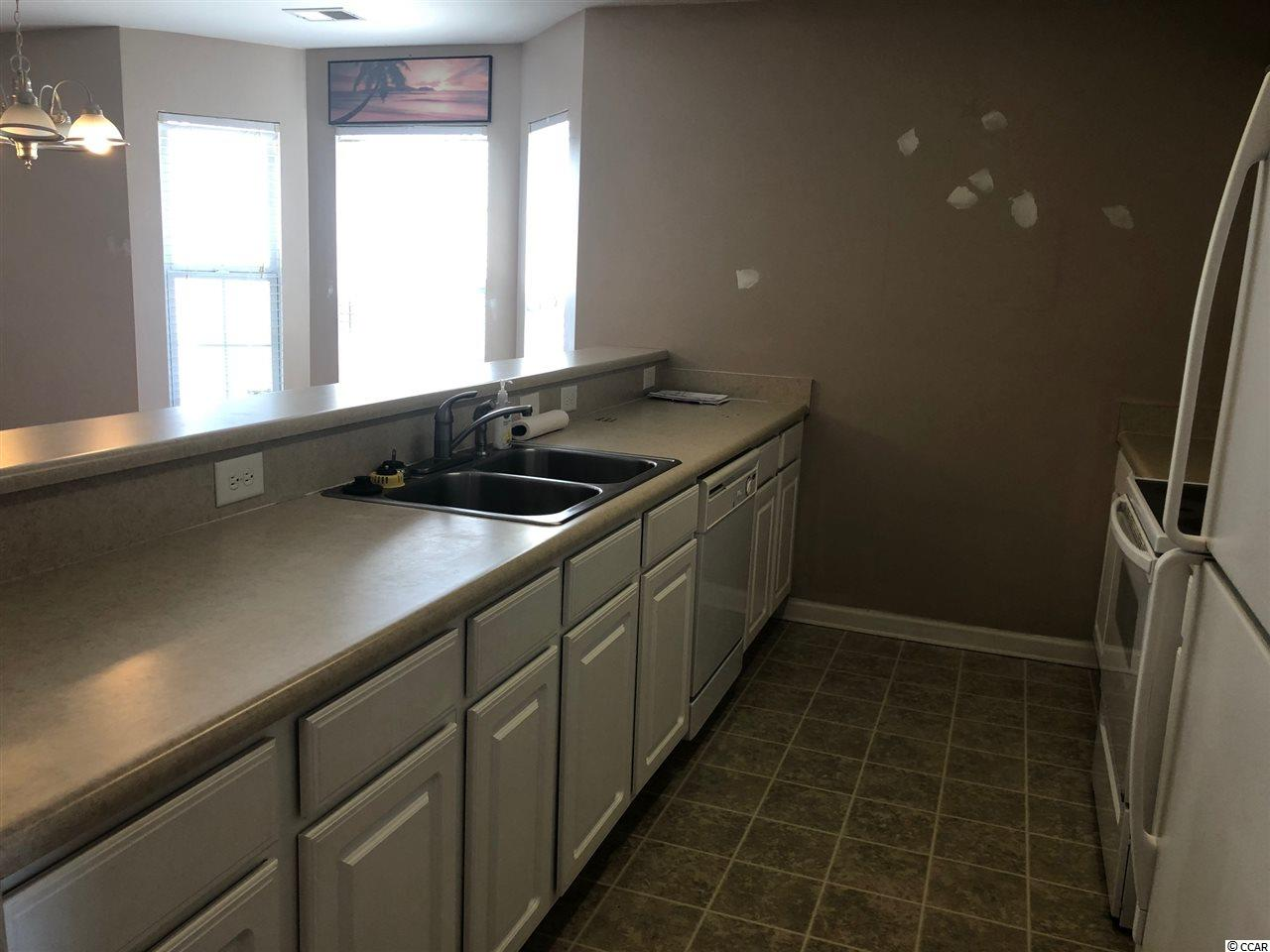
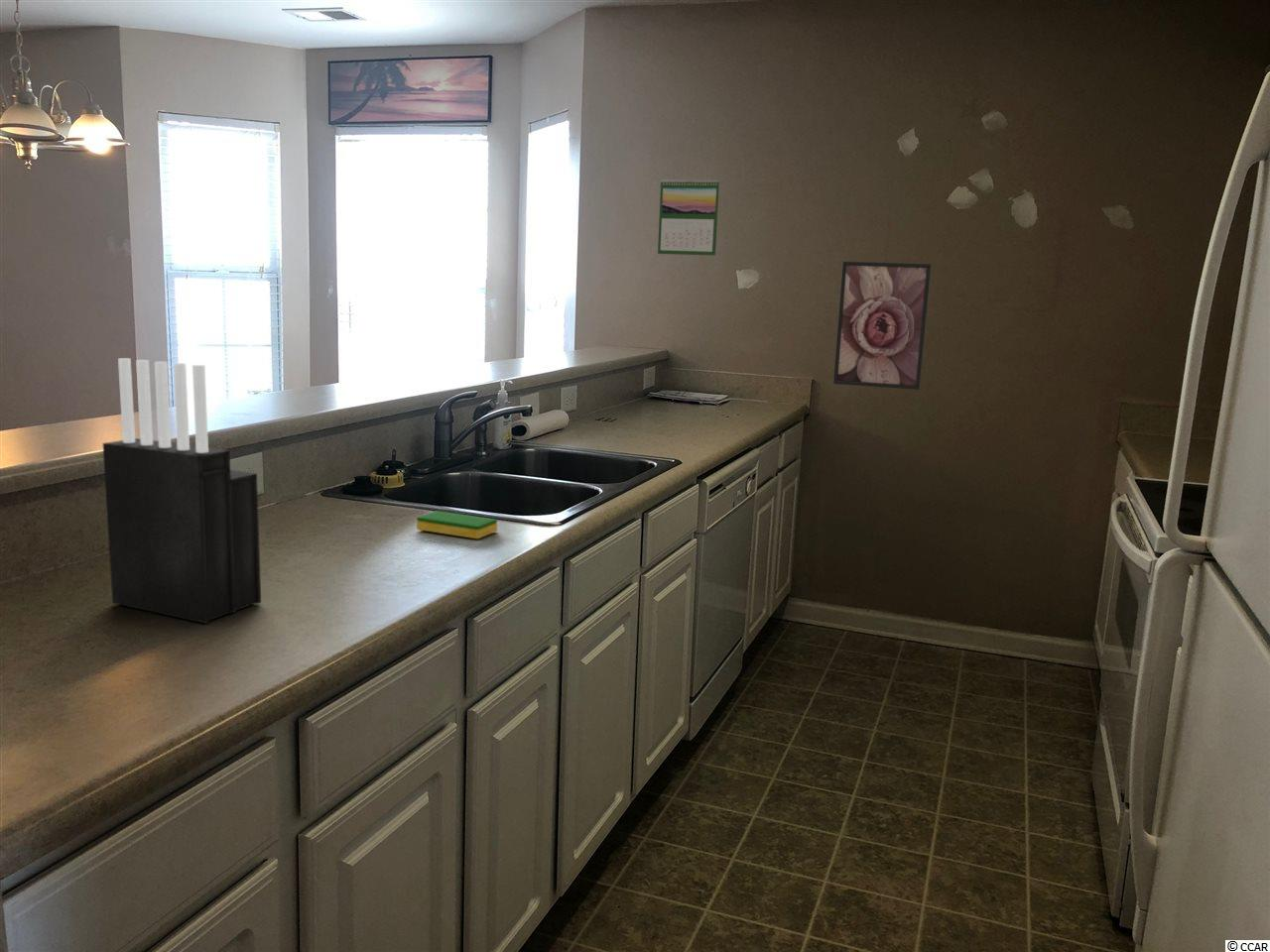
+ knife block [102,357,262,625]
+ dish sponge [416,510,498,539]
+ calendar [657,178,720,257]
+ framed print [832,261,933,391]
